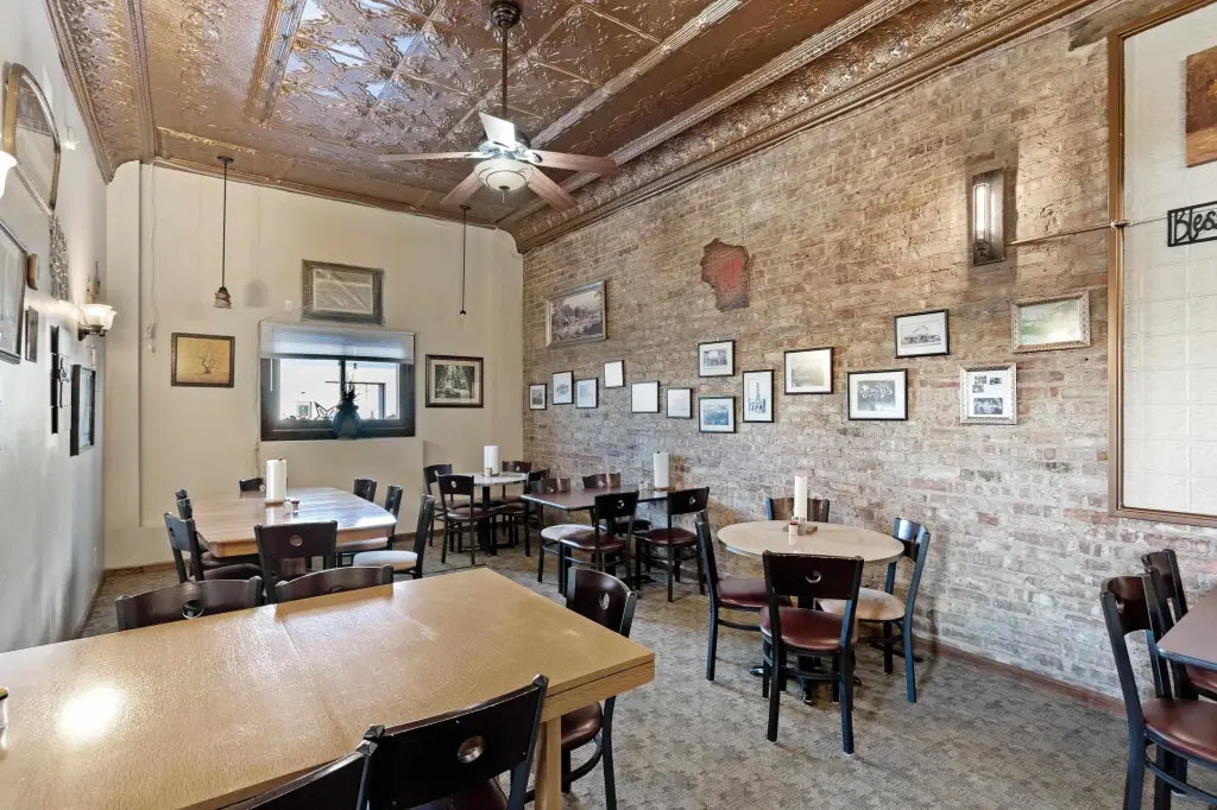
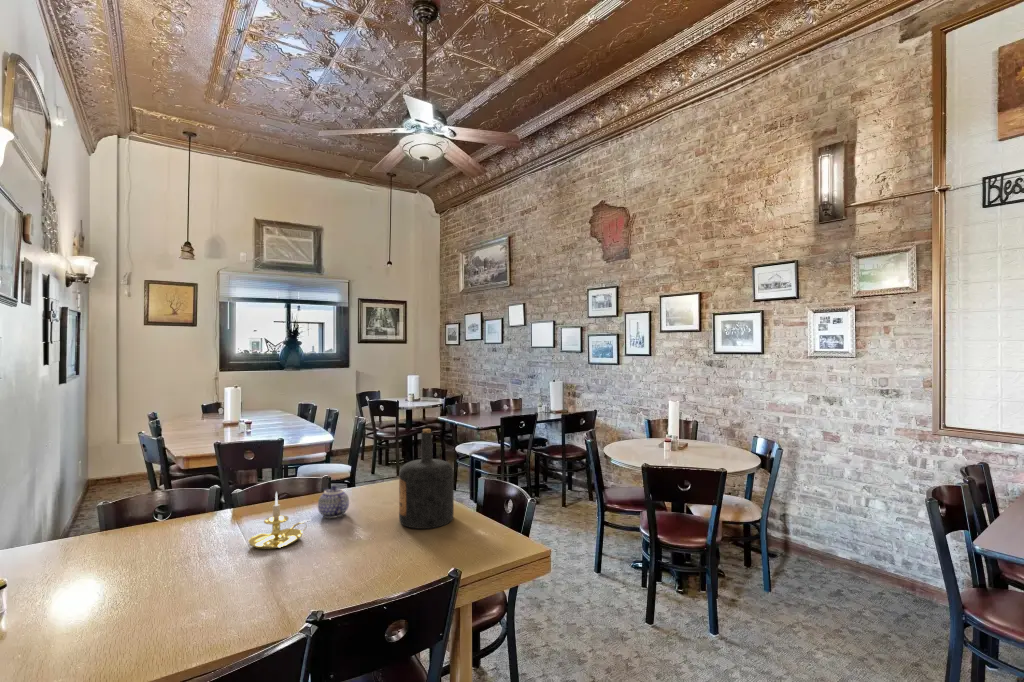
+ bottle [398,428,455,530]
+ candle holder [247,491,312,550]
+ teapot [317,484,350,519]
